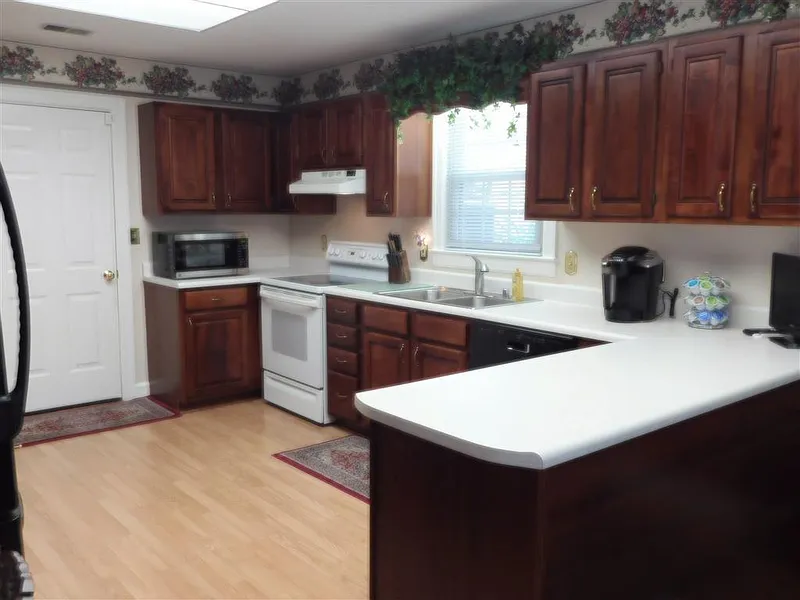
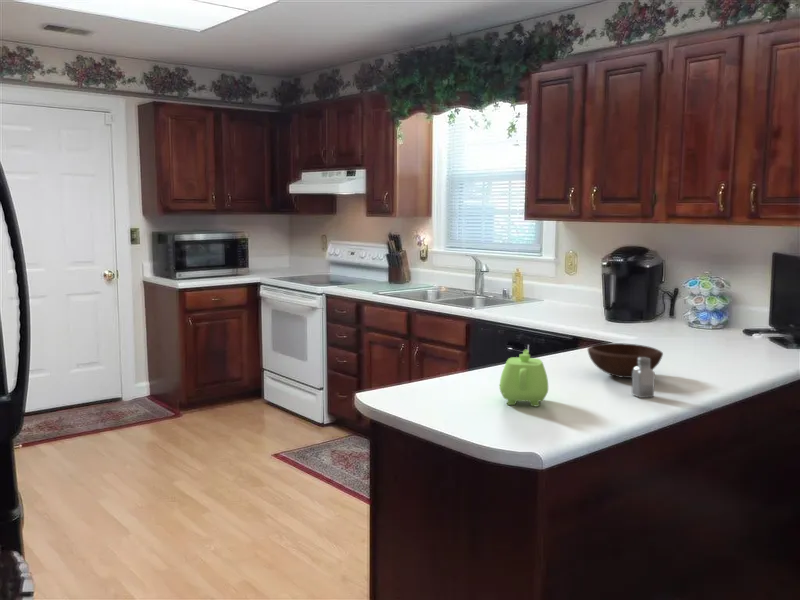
+ bowl [586,342,664,379]
+ teapot [499,348,549,408]
+ saltshaker [631,357,656,399]
